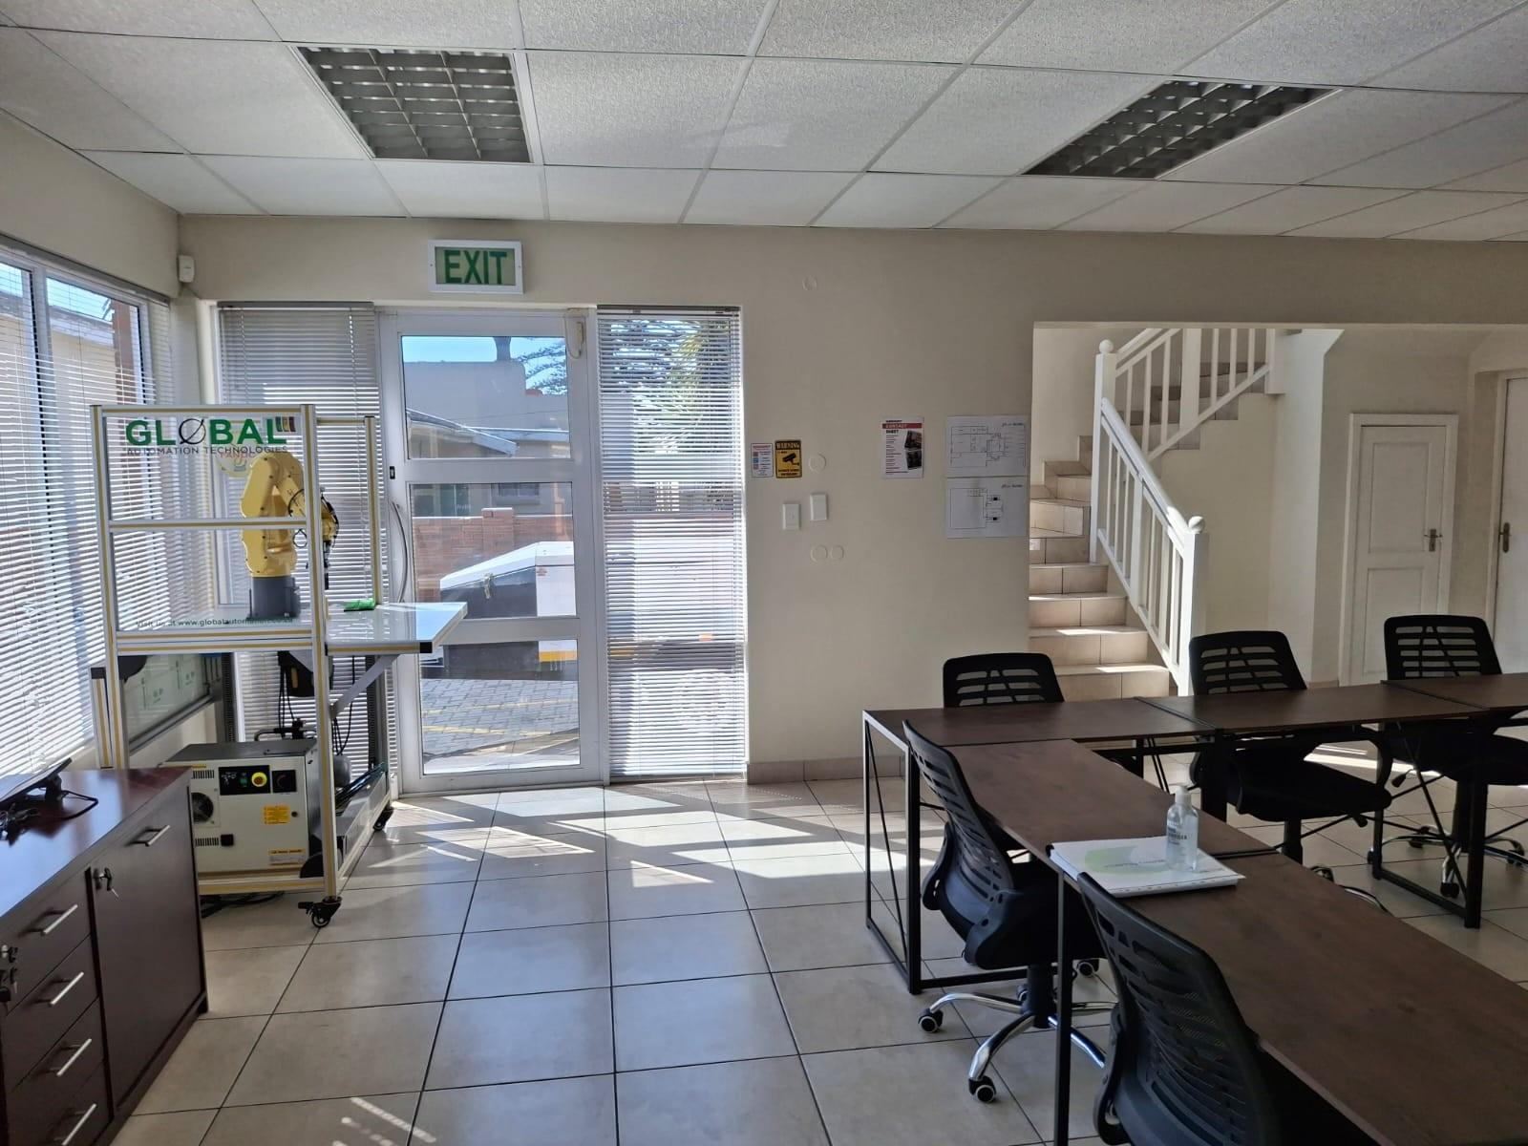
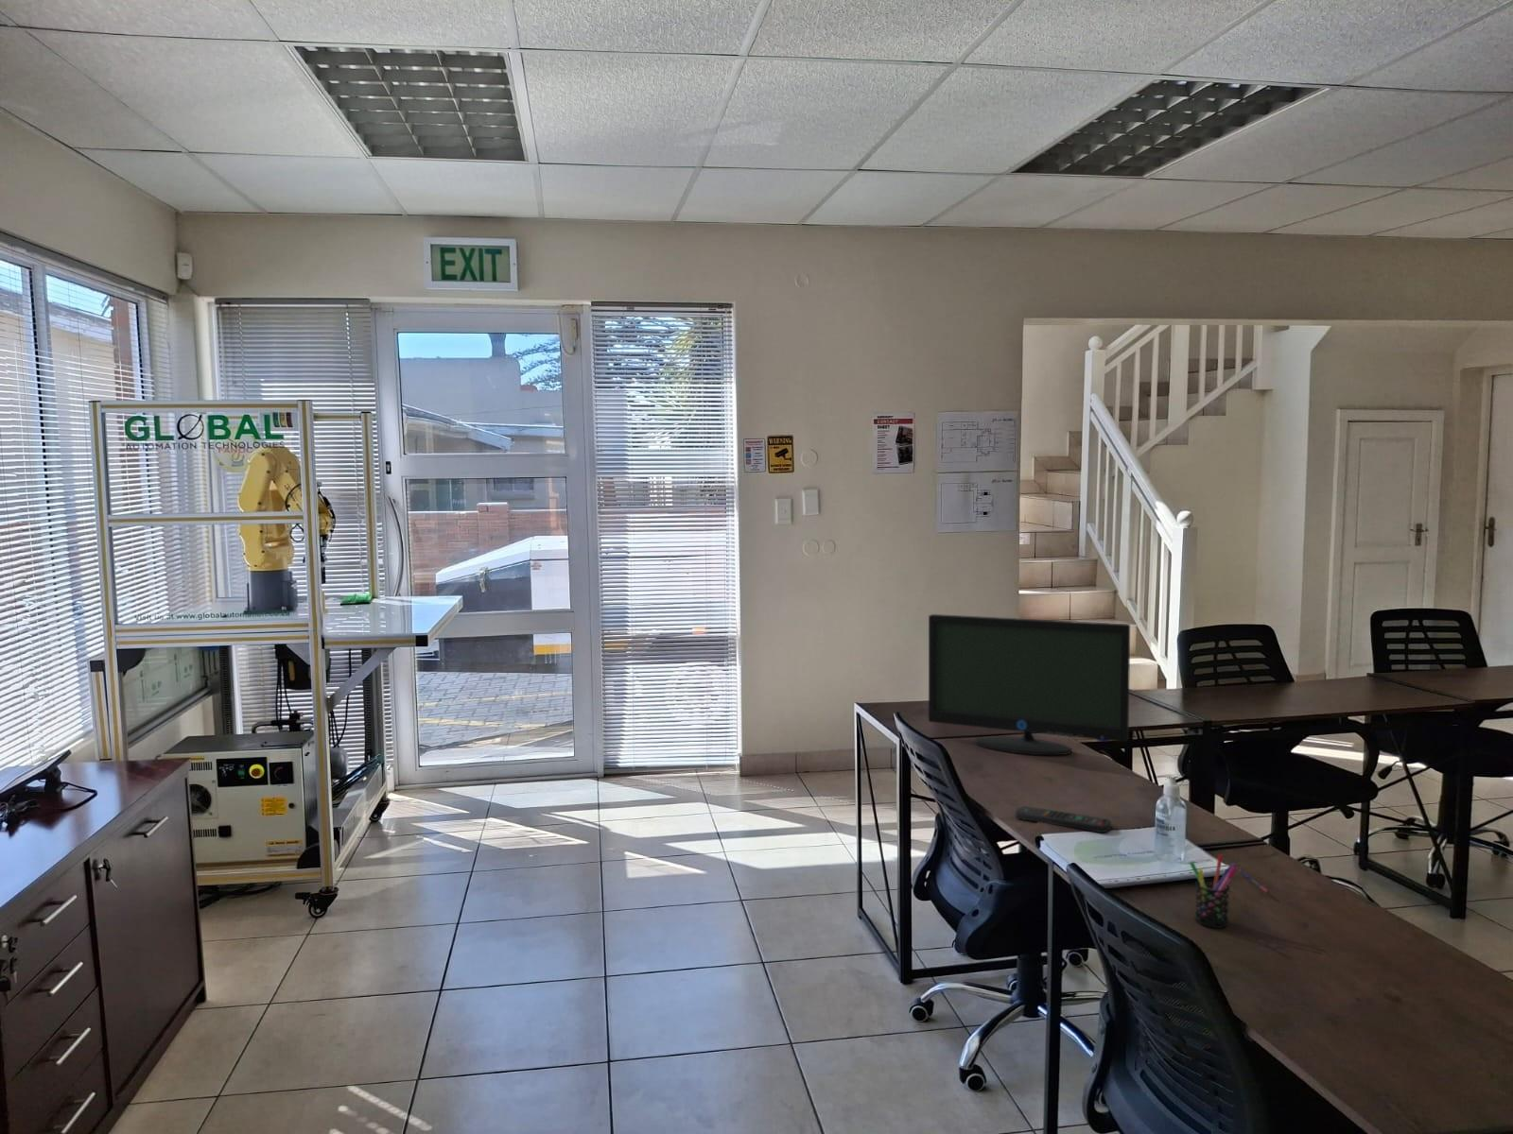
+ remote control [1015,805,1112,834]
+ monitor [928,613,1131,756]
+ pen holder [1189,853,1238,929]
+ pen [1239,870,1271,893]
